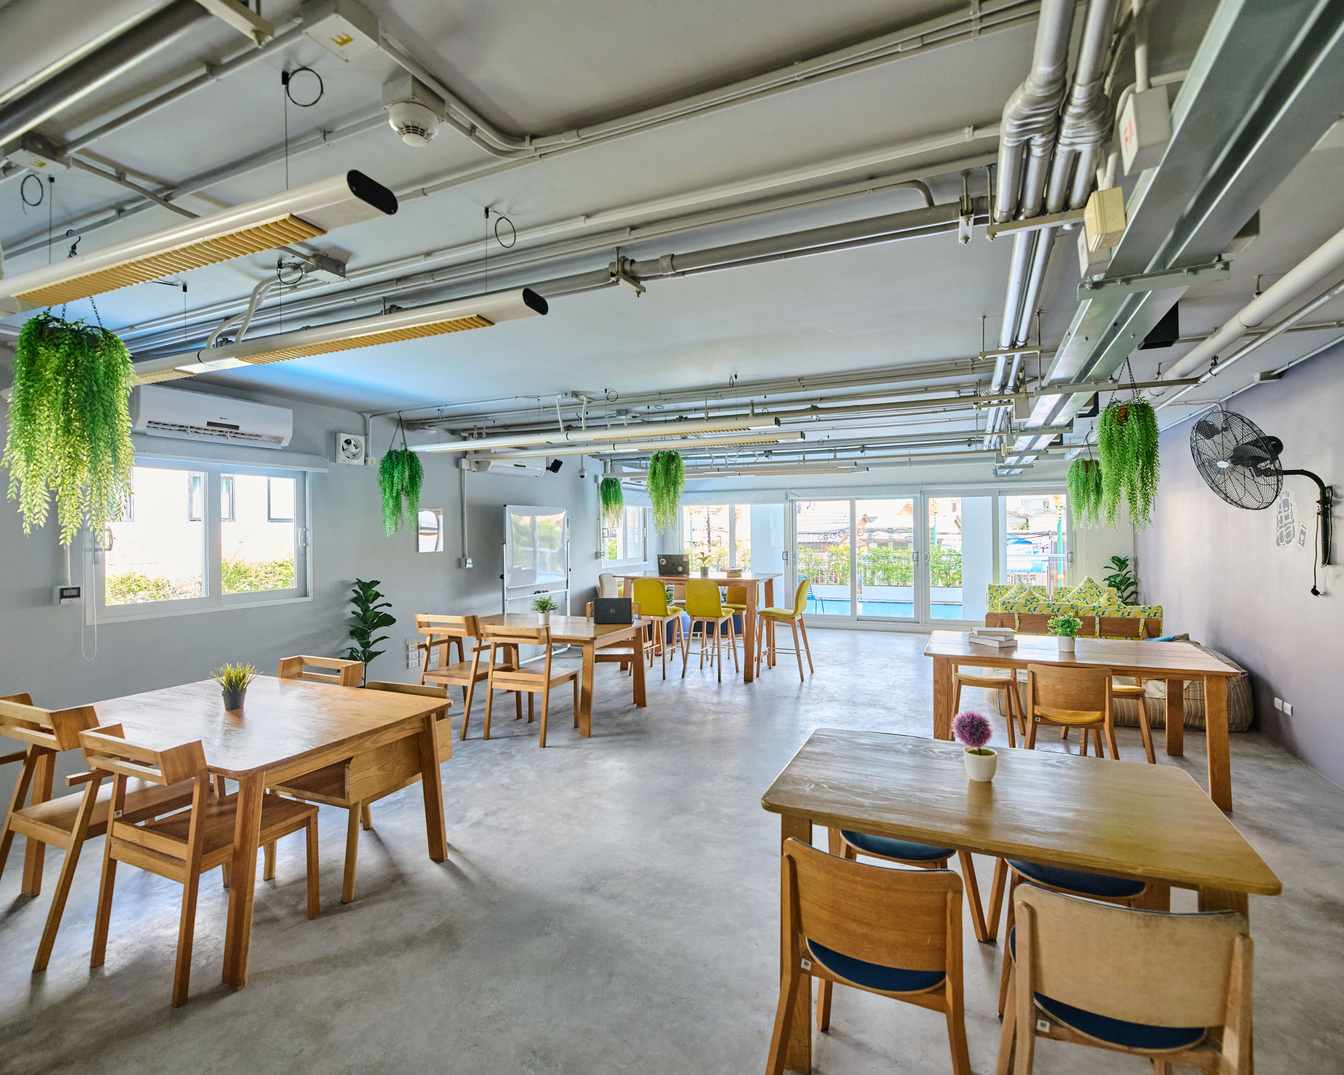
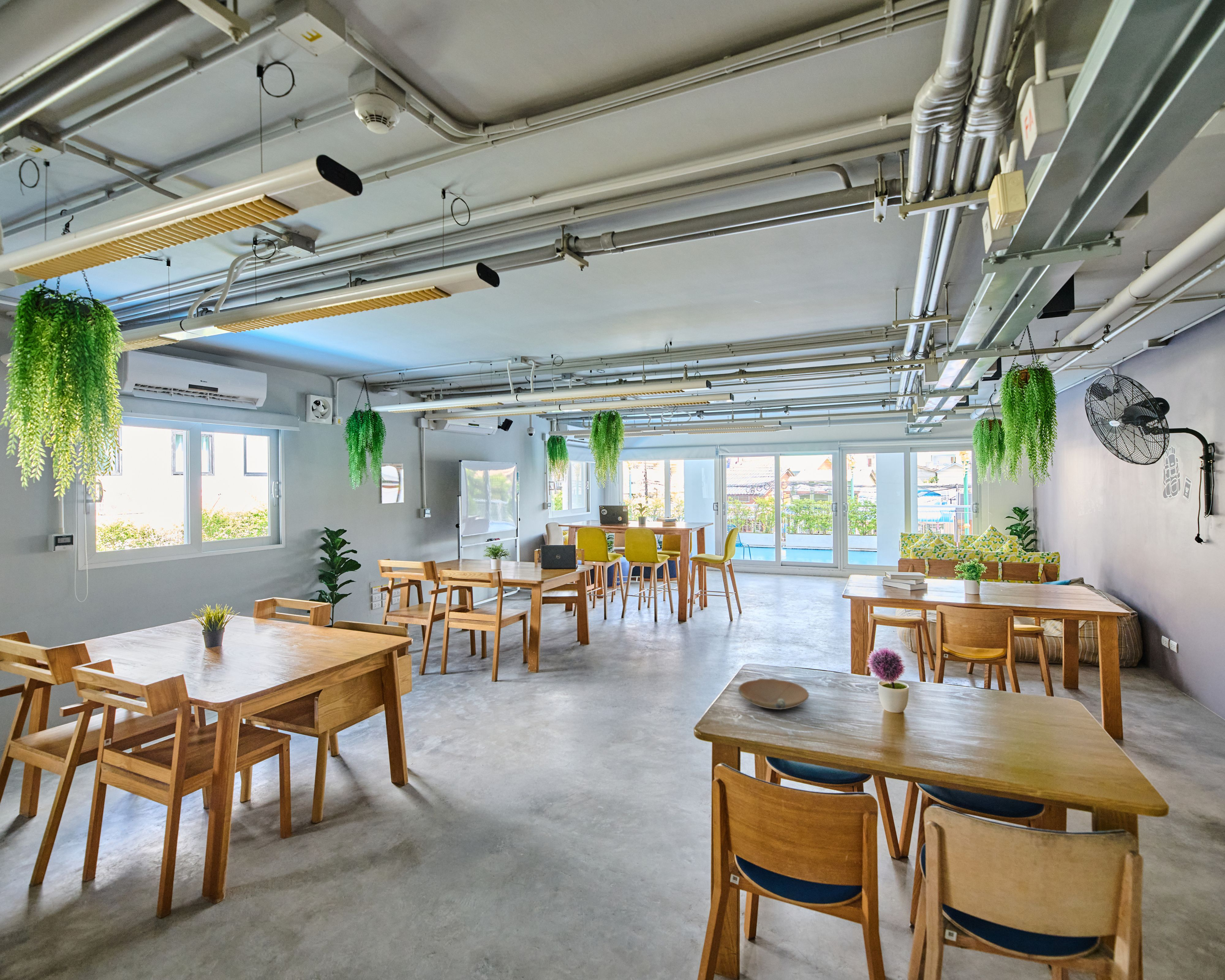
+ bowl [738,678,809,710]
